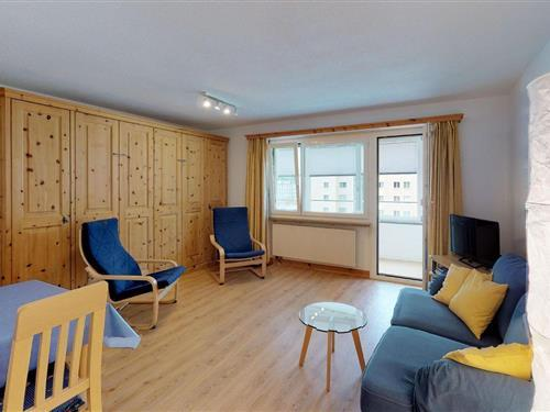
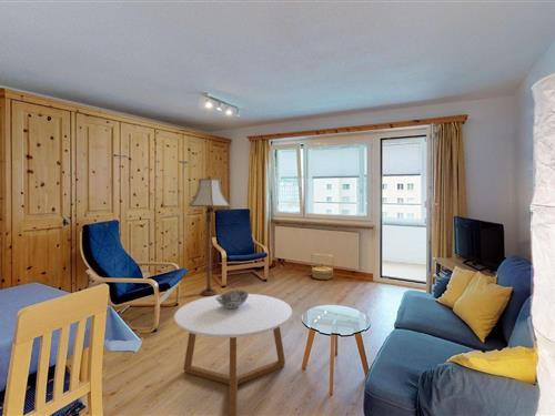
+ basket [311,253,335,281]
+ coffee table [173,293,293,416]
+ floor lamp [188,175,231,296]
+ decorative bowl [216,290,249,308]
